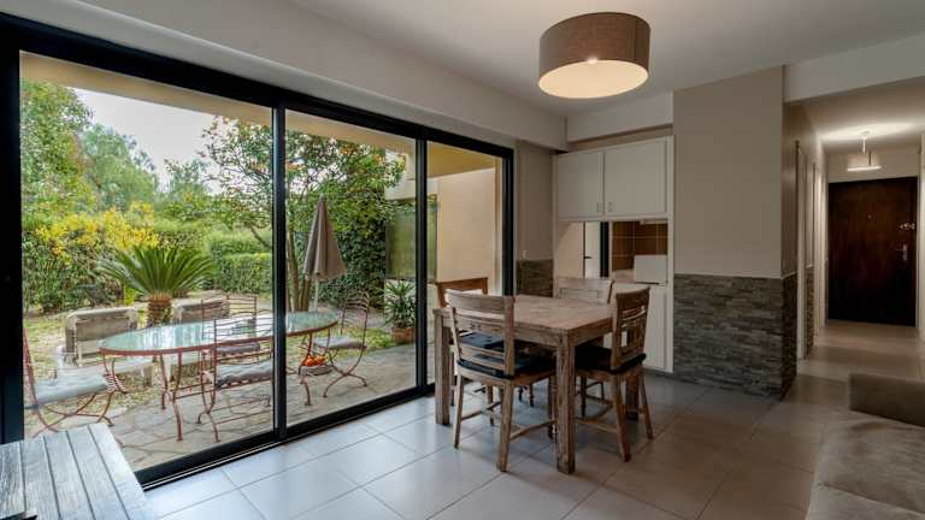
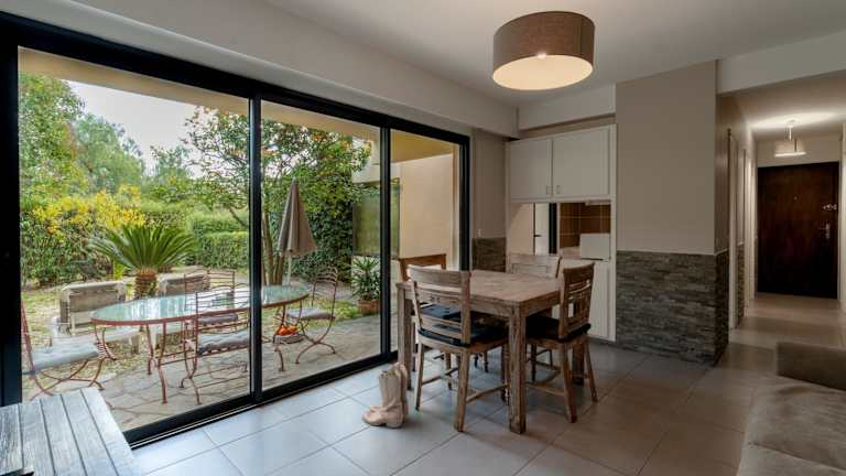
+ boots [360,361,410,429]
